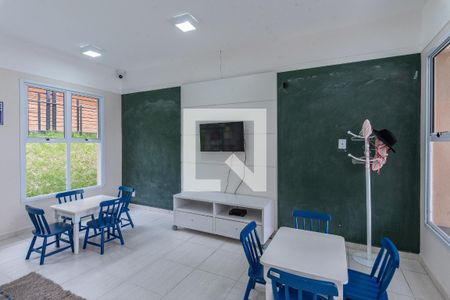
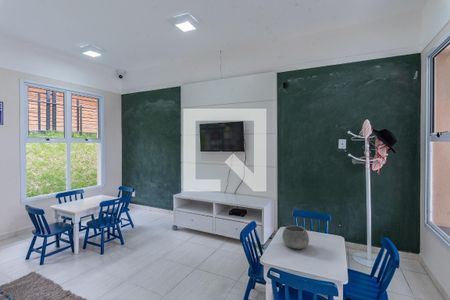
+ bowl [281,224,310,250]
